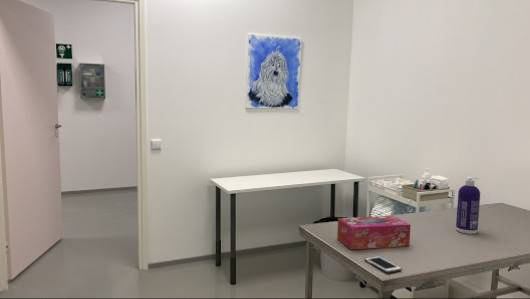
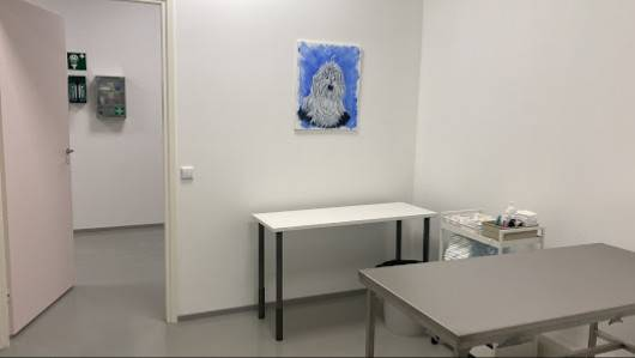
- tissue box [336,215,412,250]
- cell phone [364,255,403,274]
- spray bottle [455,176,481,235]
